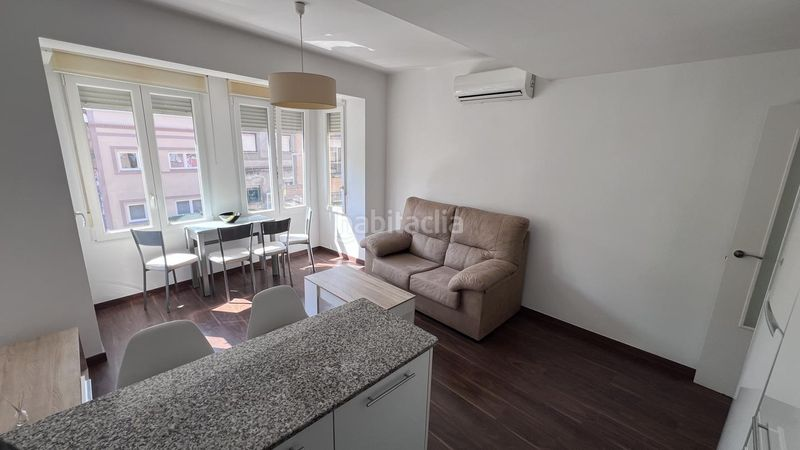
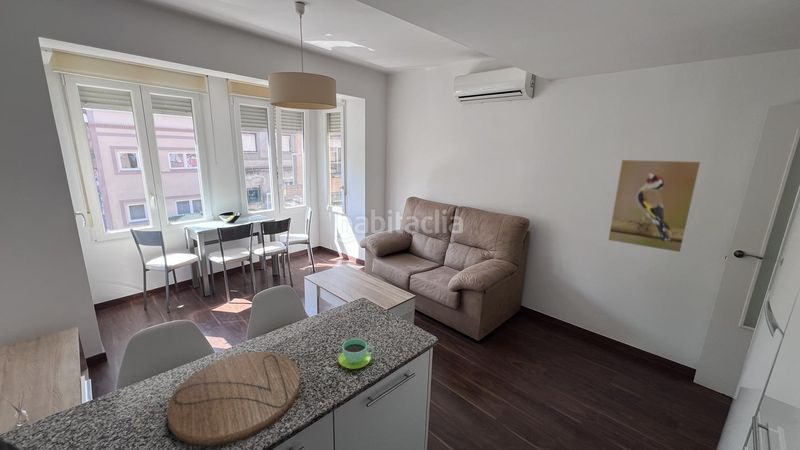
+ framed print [607,159,702,254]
+ cup [337,338,375,370]
+ cutting board [166,351,301,447]
